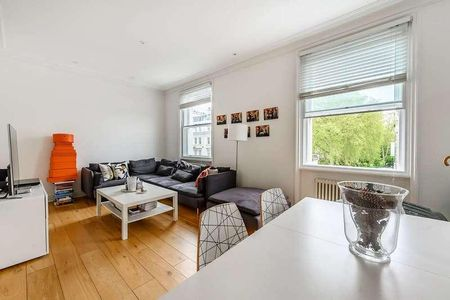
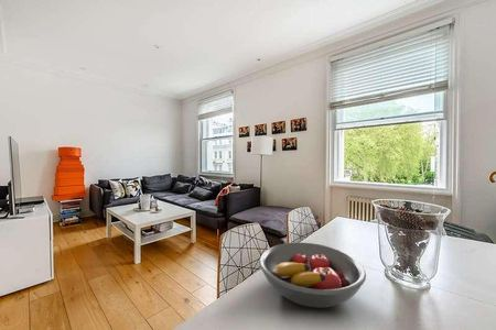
+ fruit bowl [258,242,367,309]
